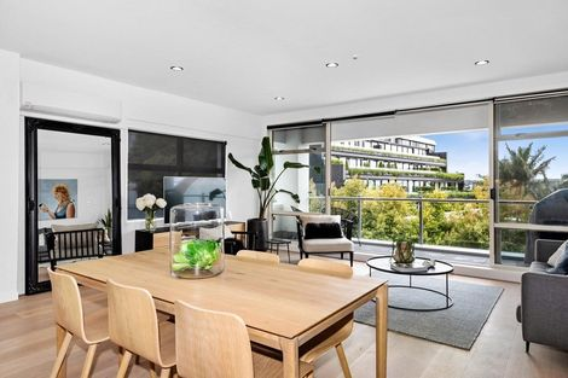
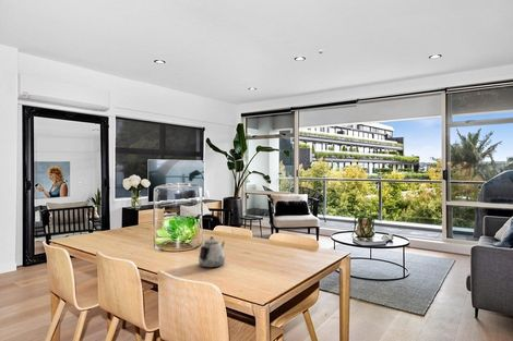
+ teapot [198,235,226,269]
